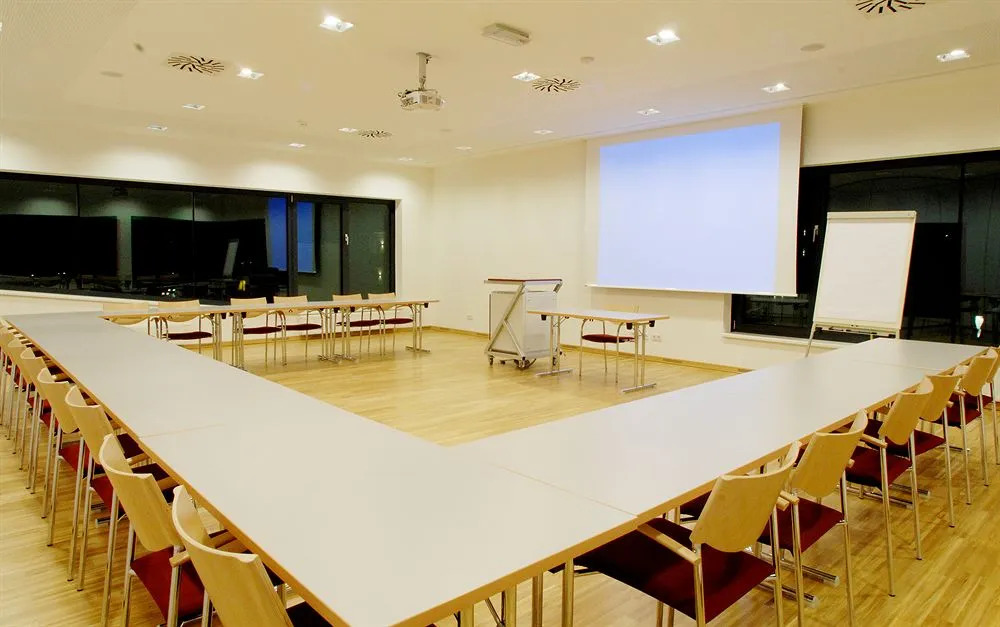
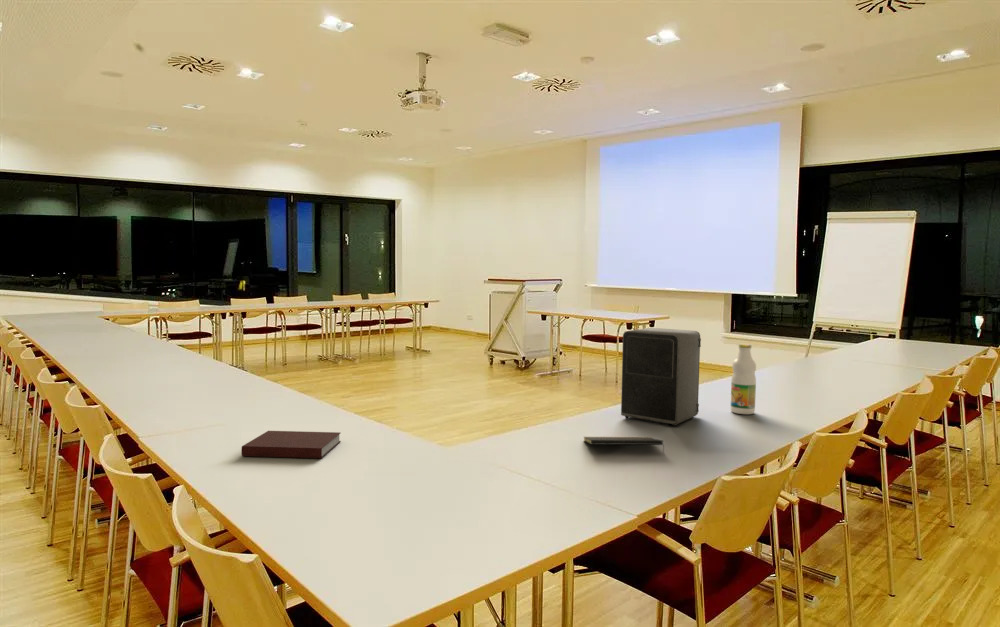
+ notebook [240,430,342,459]
+ bottle [730,343,757,415]
+ speaker [620,327,702,427]
+ notepad [583,436,666,456]
